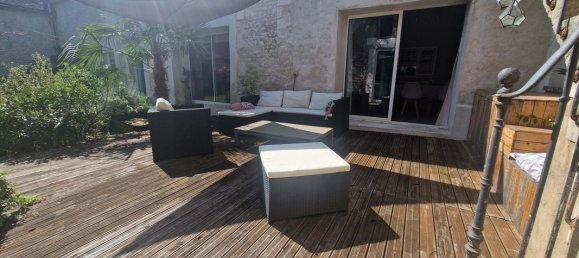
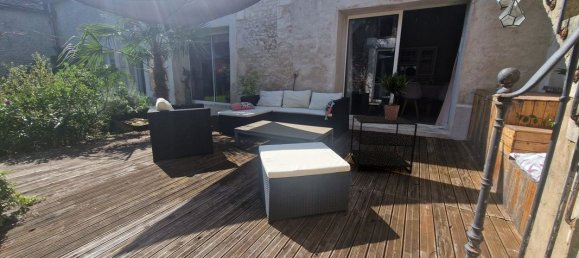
+ potted plant [375,70,415,120]
+ side table [349,114,419,174]
